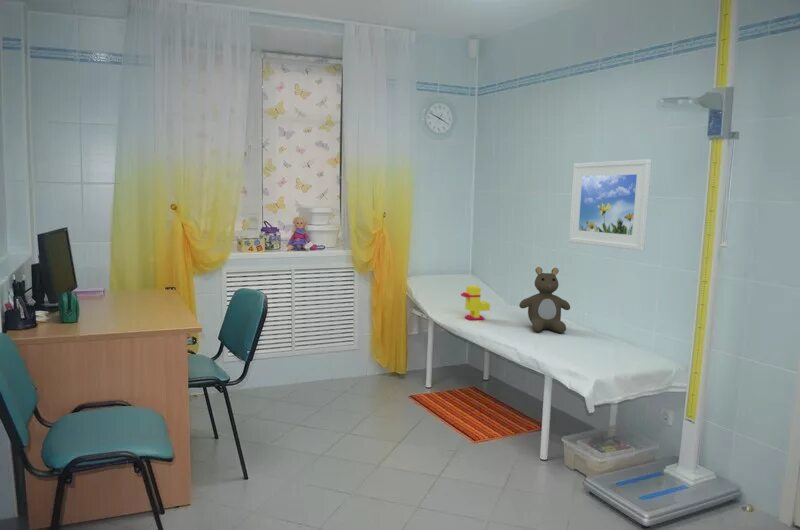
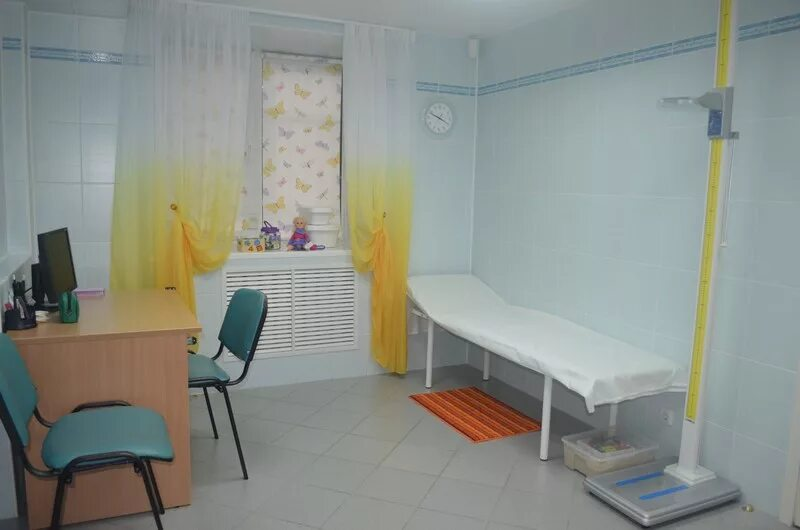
- teddy bear [518,266,571,334]
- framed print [568,158,653,251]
- toy blocks [460,285,491,321]
